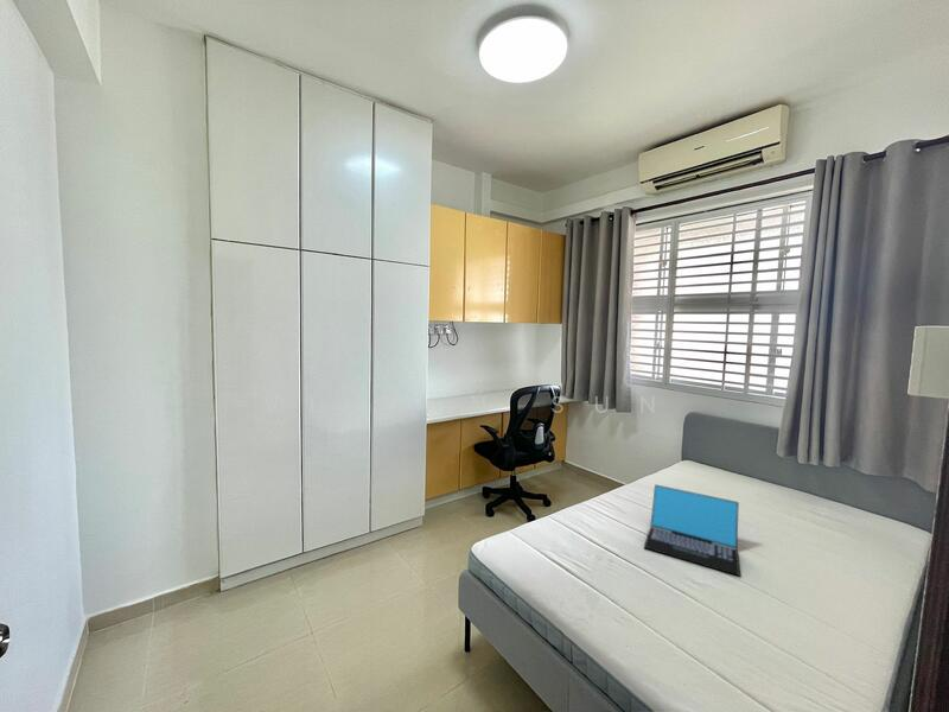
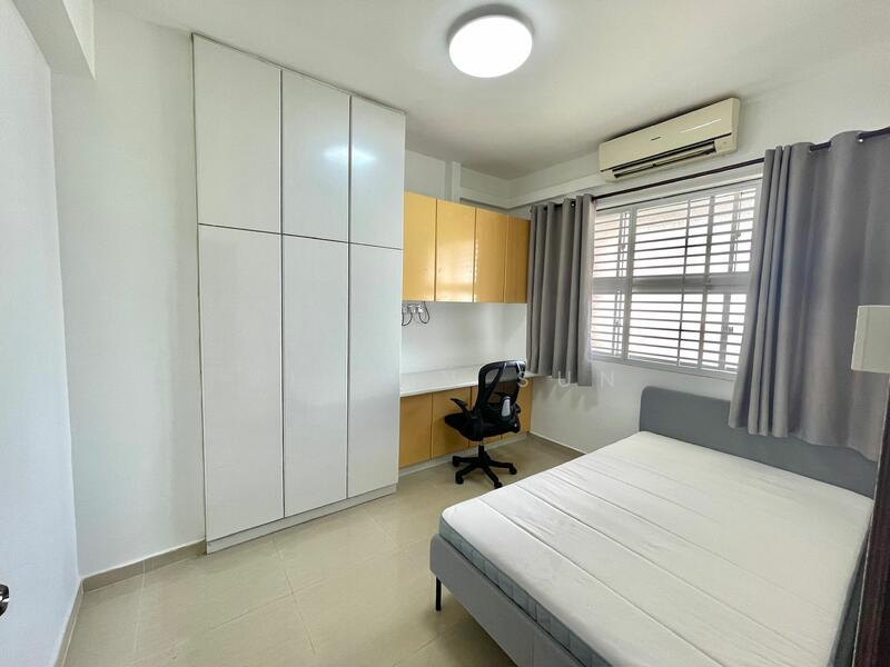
- laptop [643,483,741,577]
